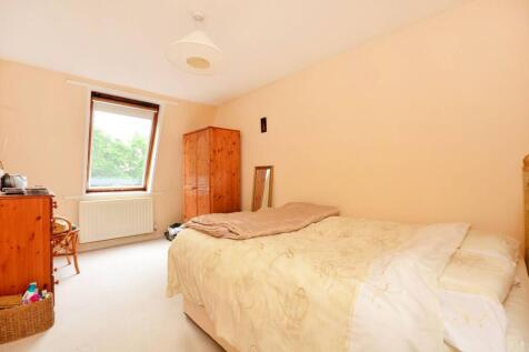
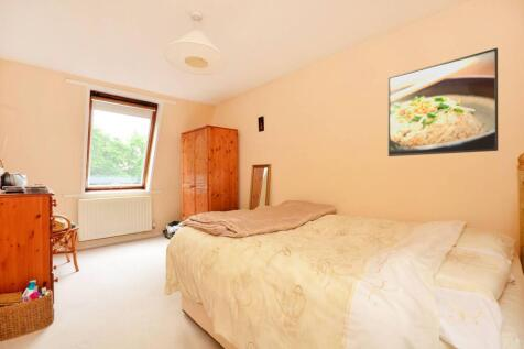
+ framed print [387,46,499,157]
